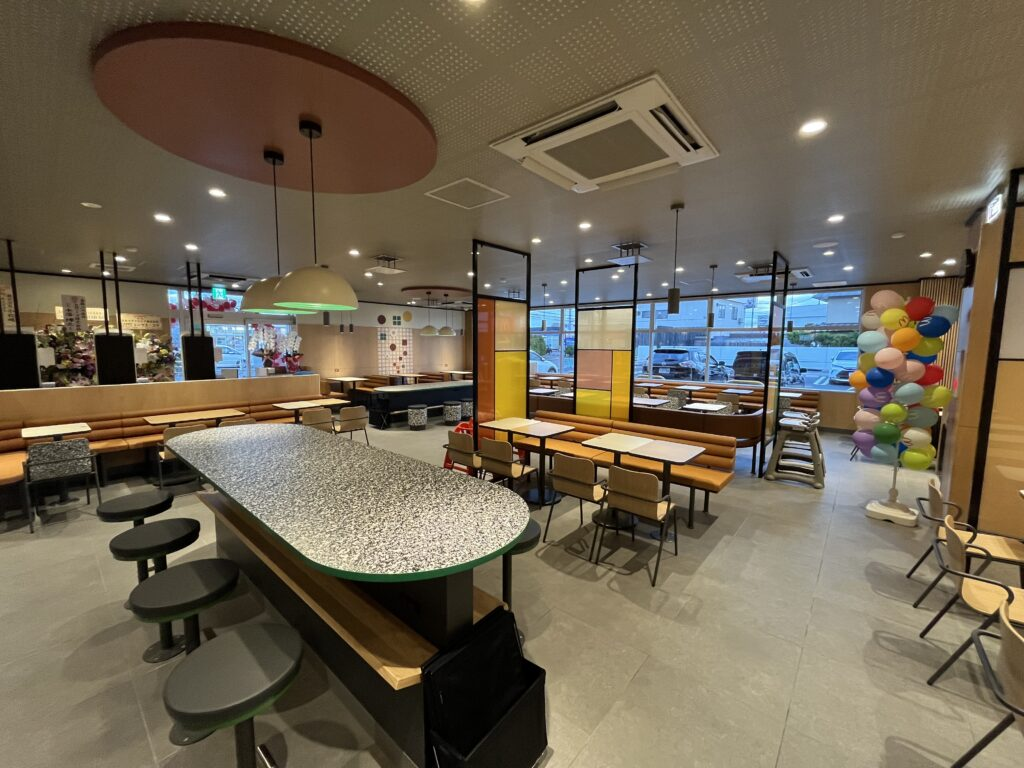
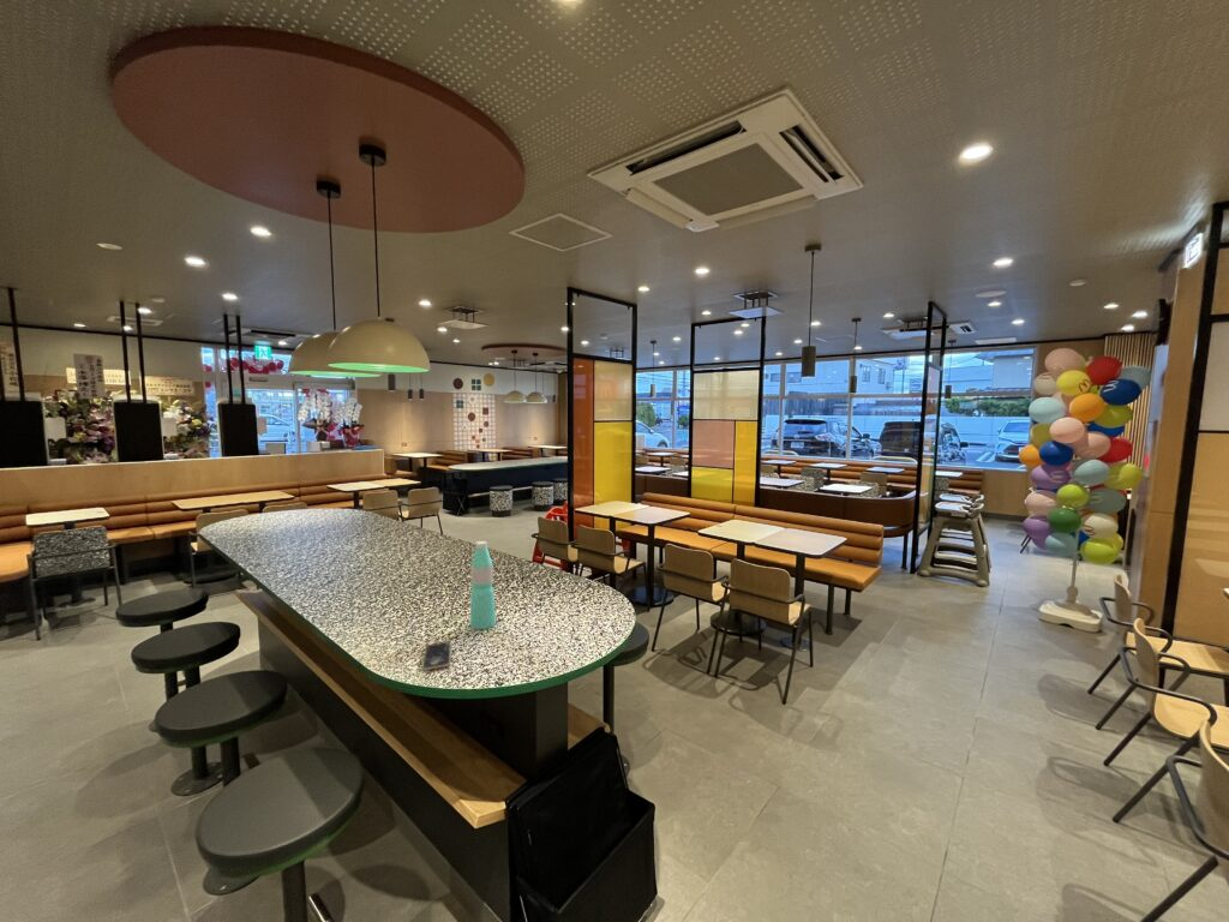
+ smartphone [421,640,452,671]
+ water bottle [469,540,497,630]
